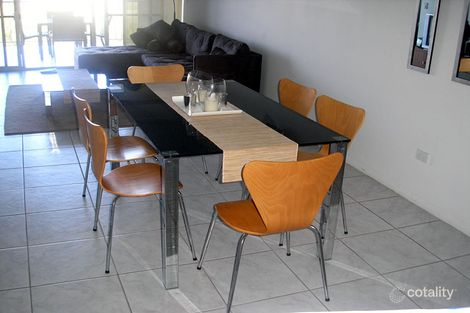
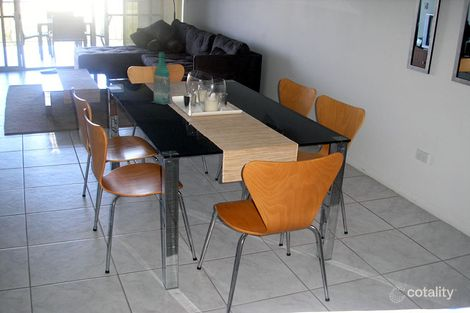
+ bottle [152,51,174,105]
